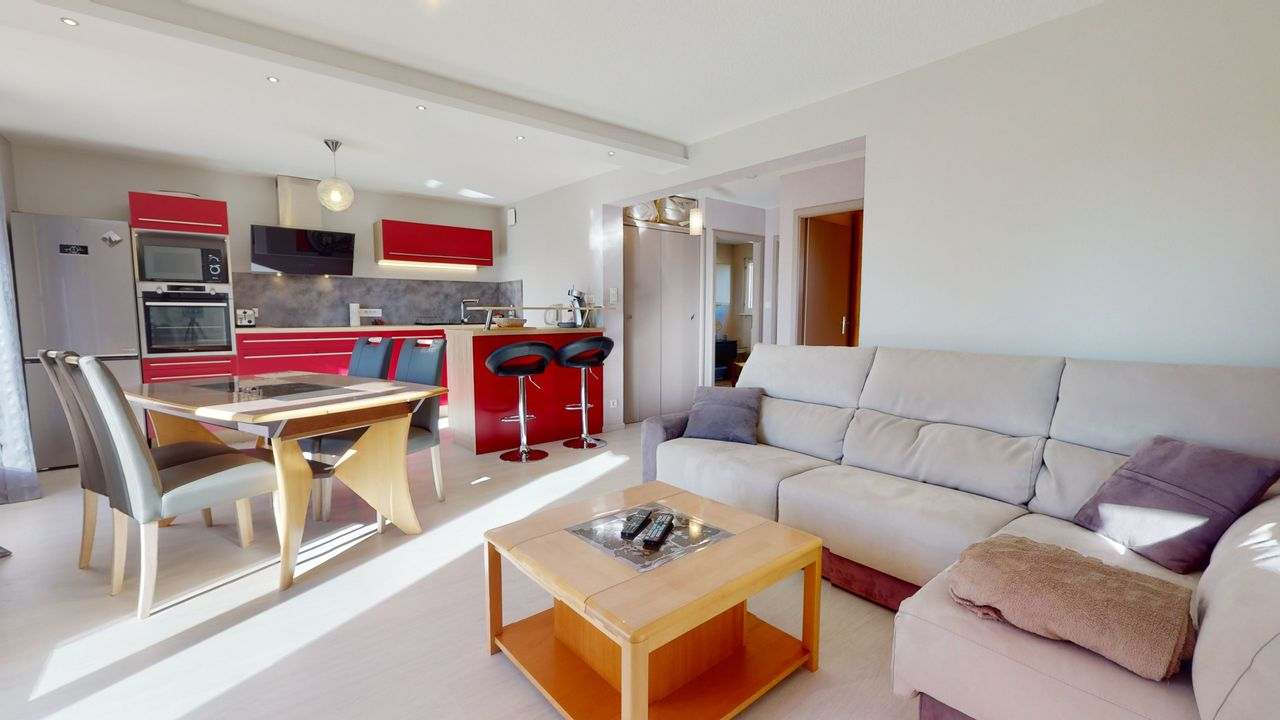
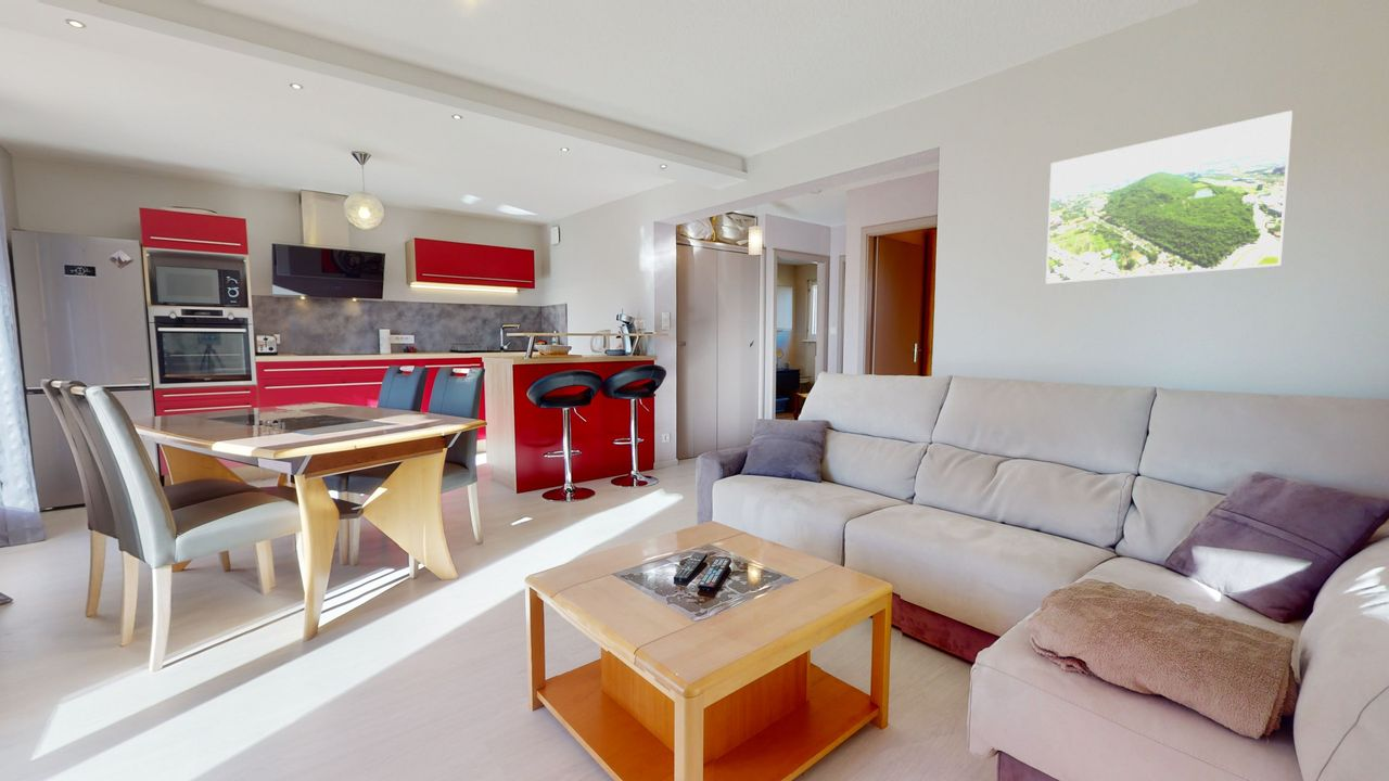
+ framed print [1045,110,1294,284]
